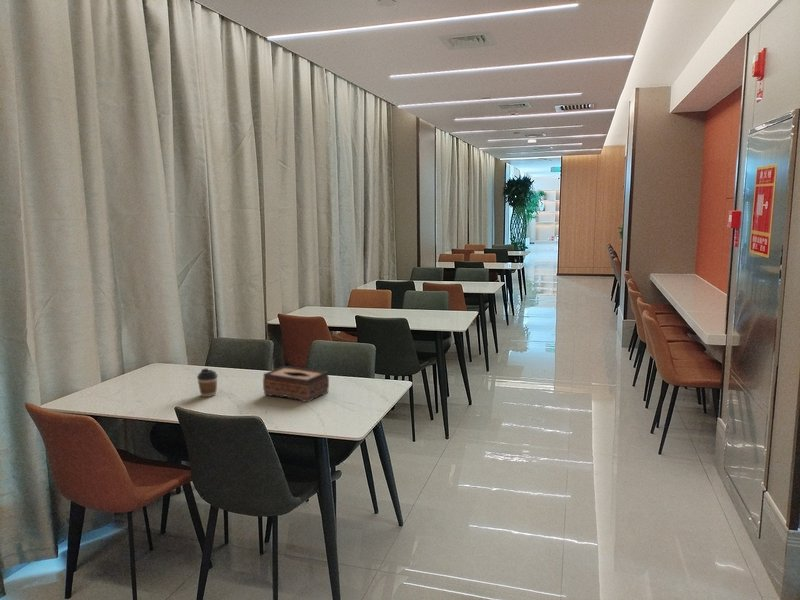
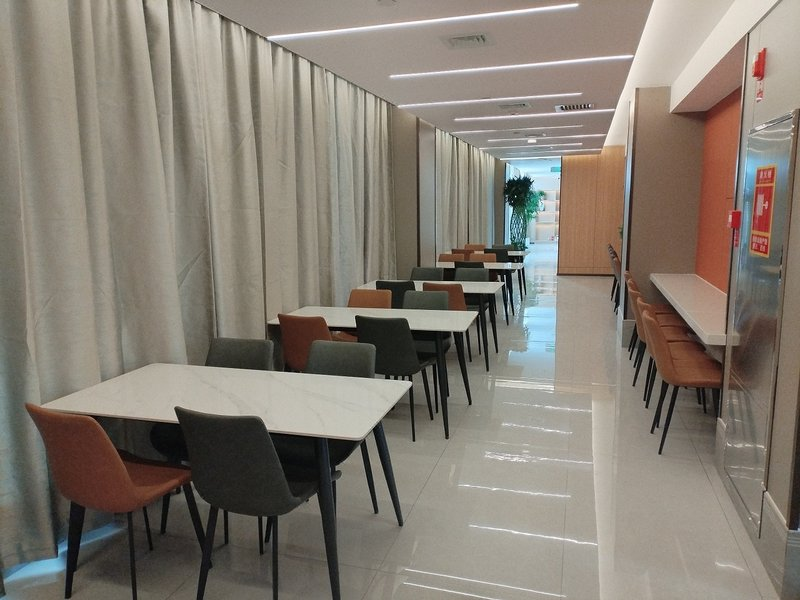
- tissue box [262,365,330,403]
- coffee cup [196,367,219,398]
